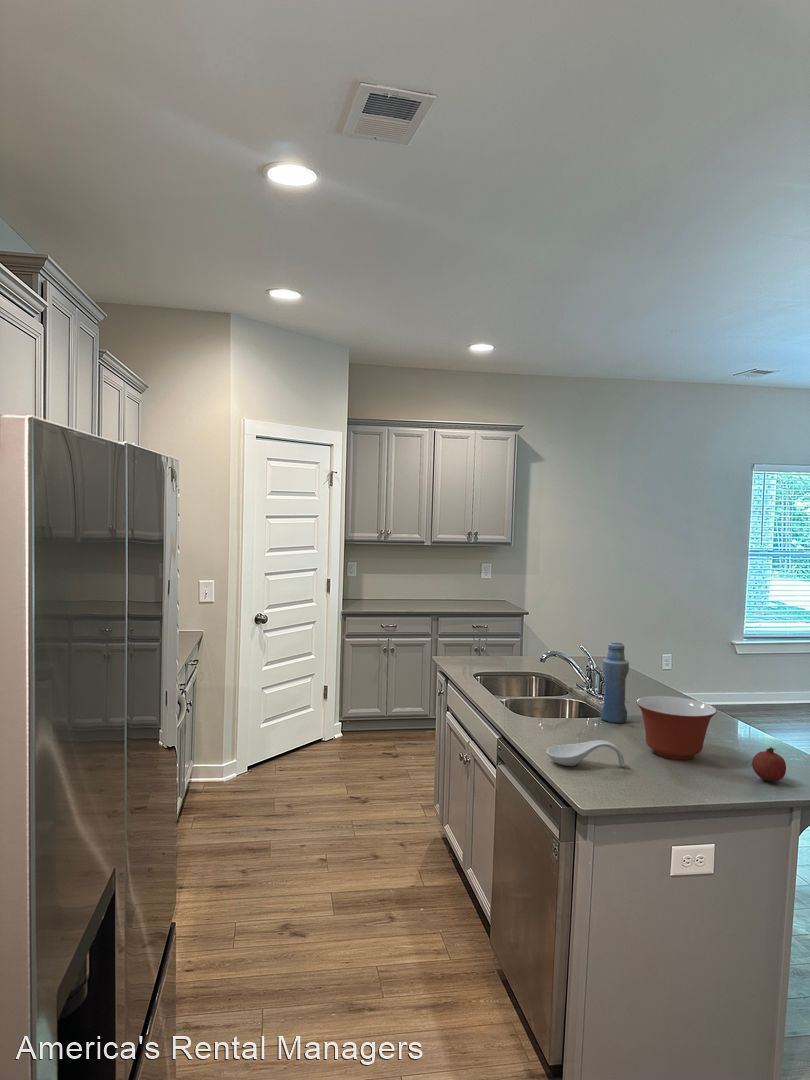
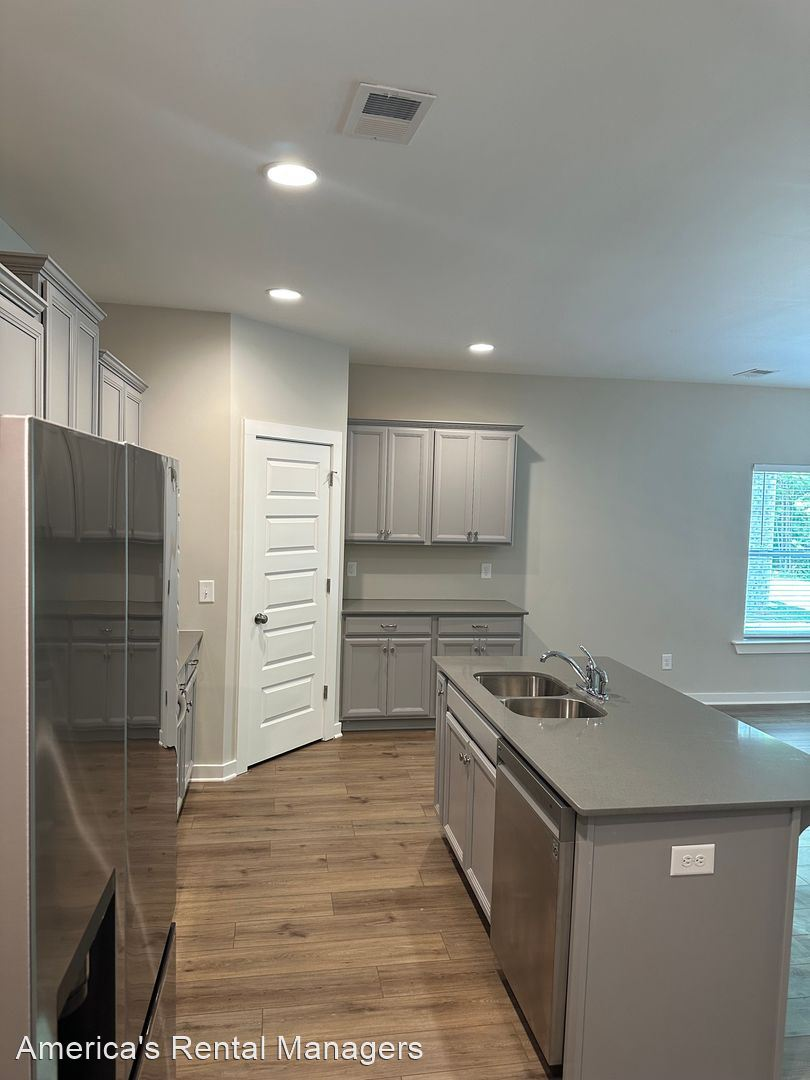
- bottle [600,640,630,724]
- mixing bowl [635,695,718,760]
- fruit [751,746,787,782]
- spoon rest [545,739,626,768]
